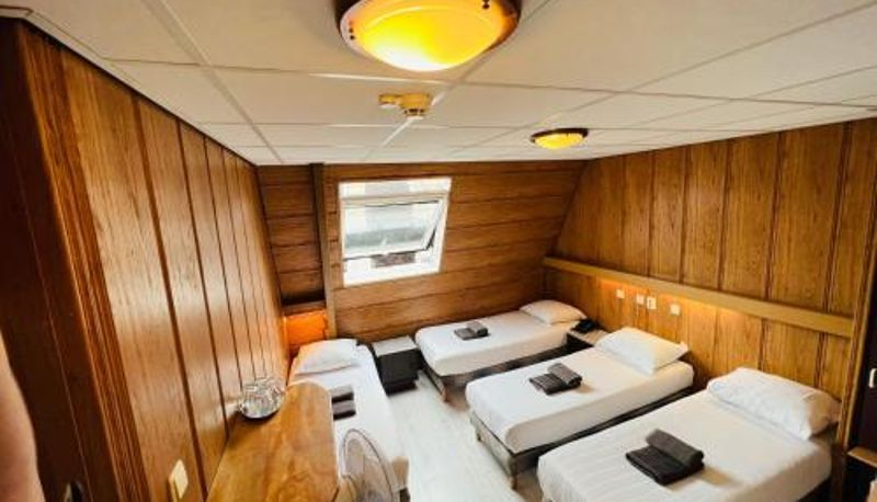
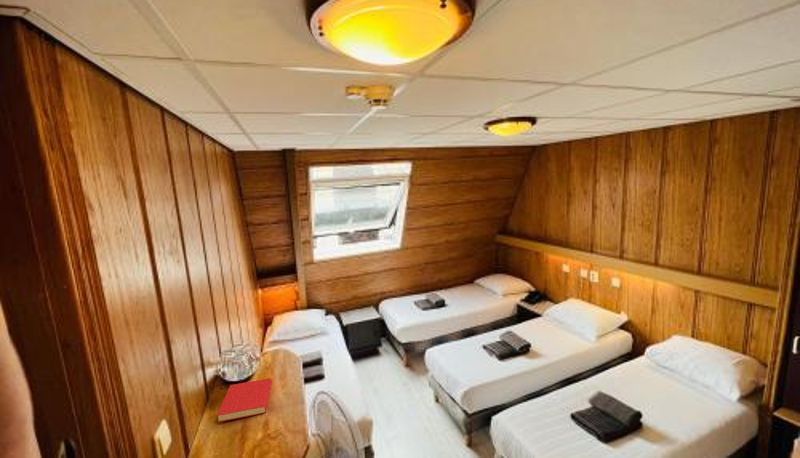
+ book [216,377,273,423]
